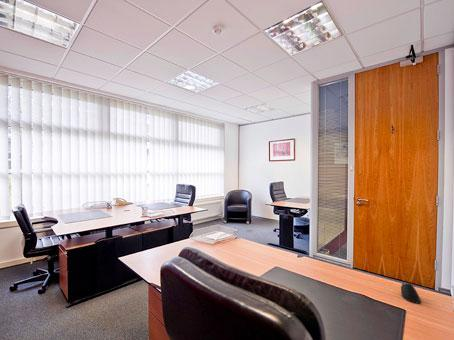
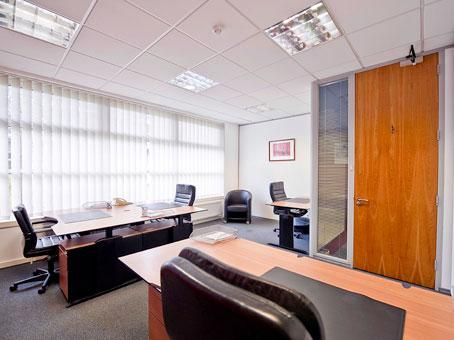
- computer mouse [400,283,422,305]
